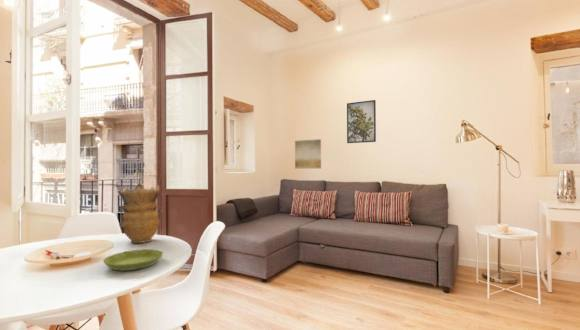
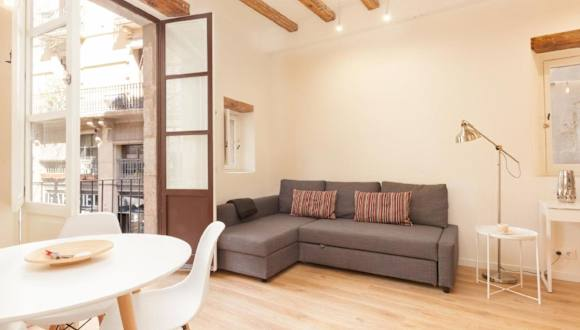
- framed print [346,99,377,144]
- vase [118,181,161,244]
- wall art [294,138,322,169]
- saucer [102,248,164,272]
